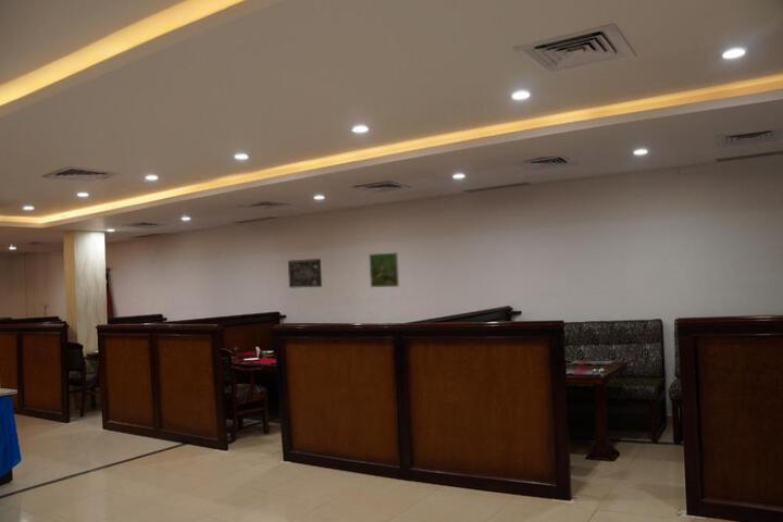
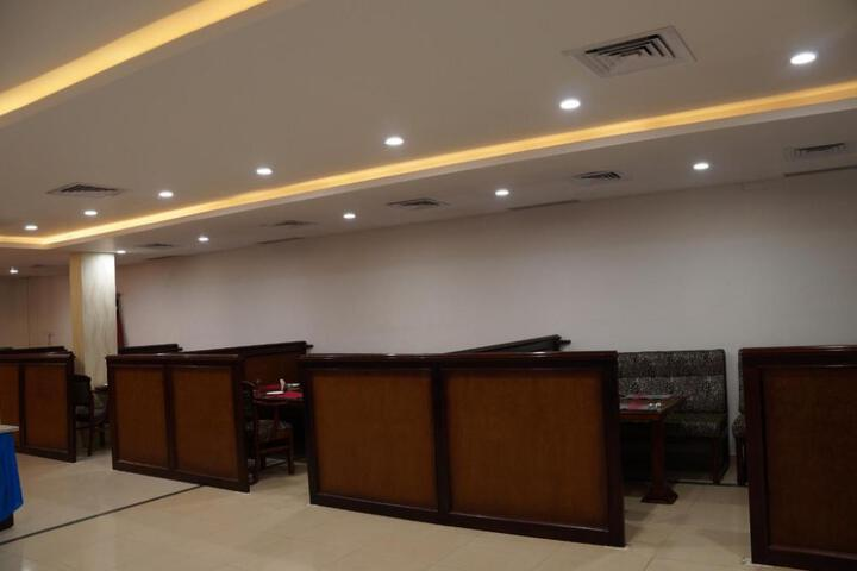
- wall art [287,258,323,289]
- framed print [369,251,400,288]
